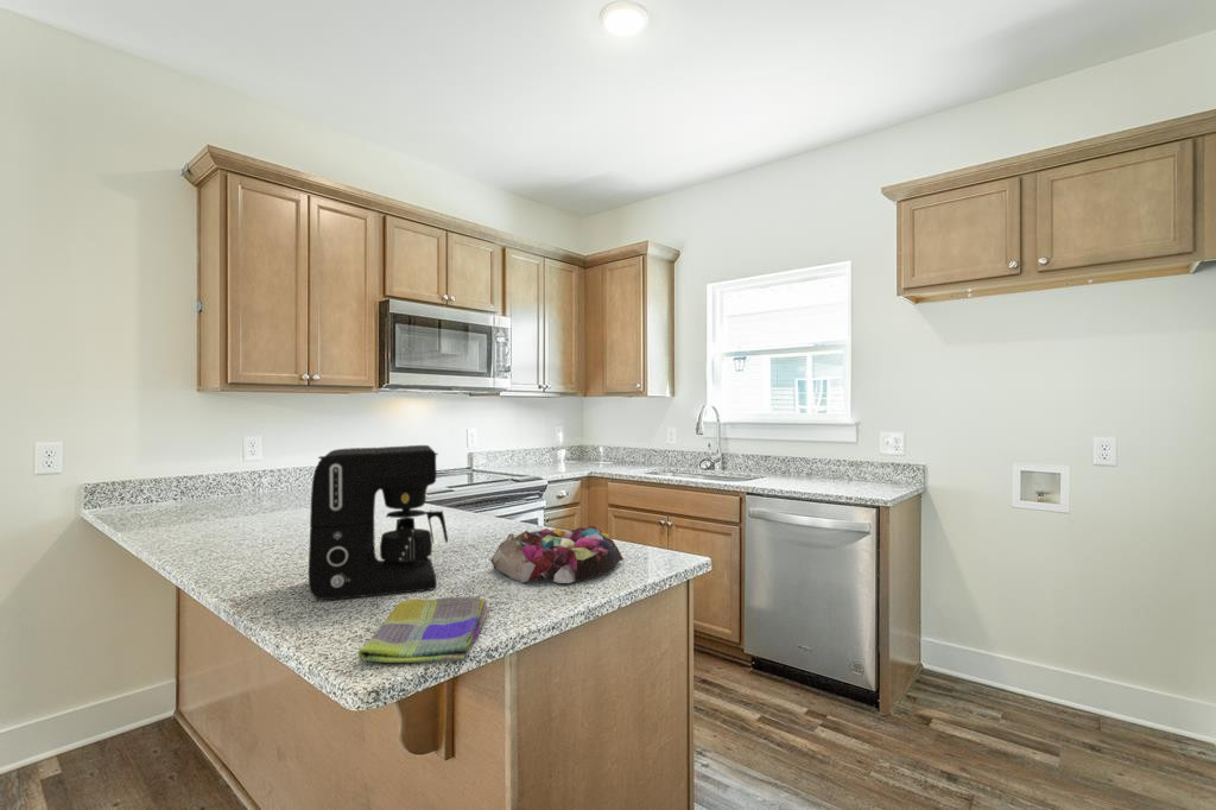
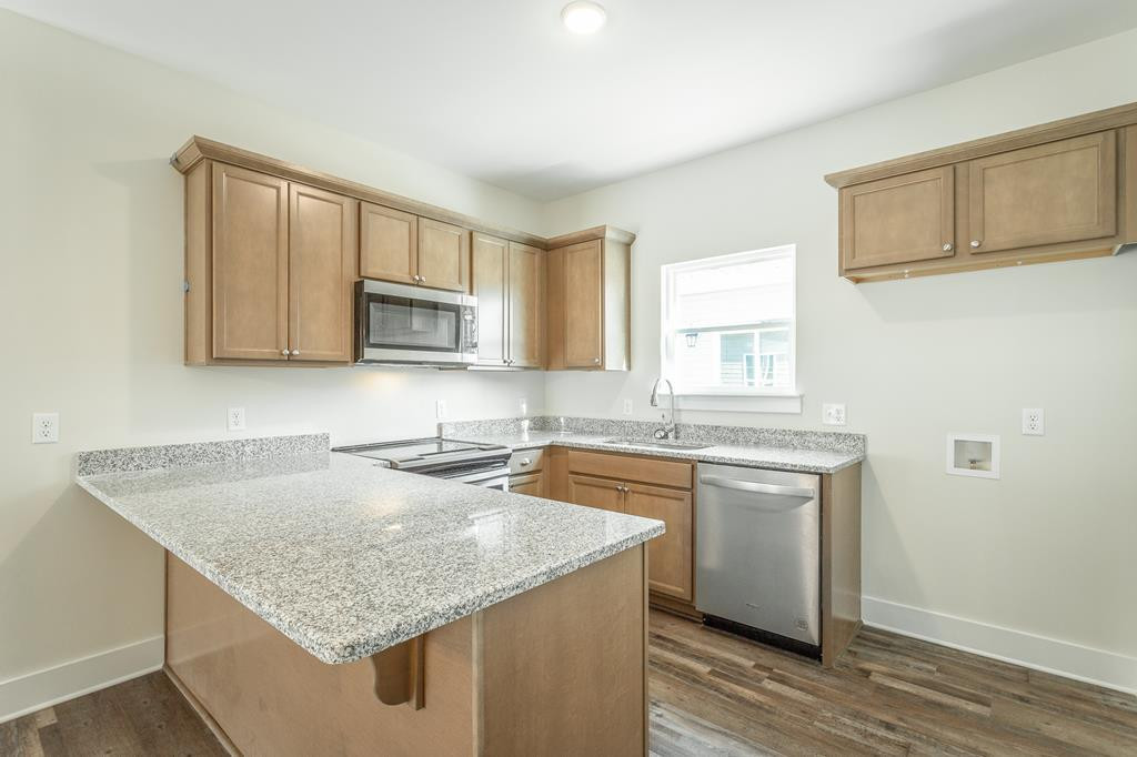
- coffee maker [308,444,449,601]
- dish towel [357,595,490,664]
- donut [489,525,625,584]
